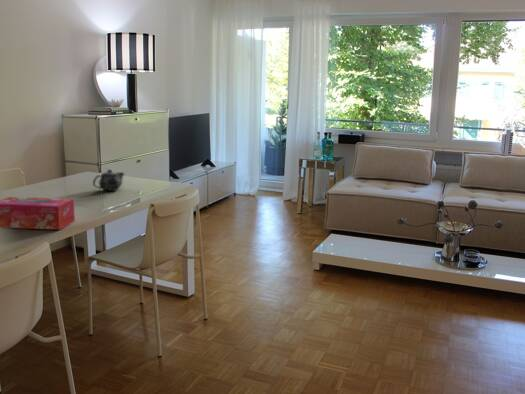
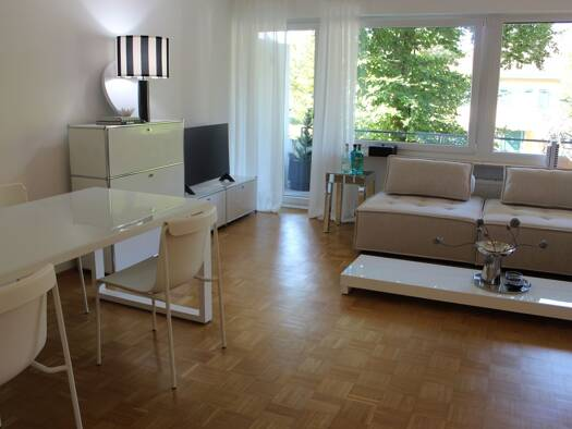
- tissue box [0,196,76,231]
- chinaware [92,168,125,192]
